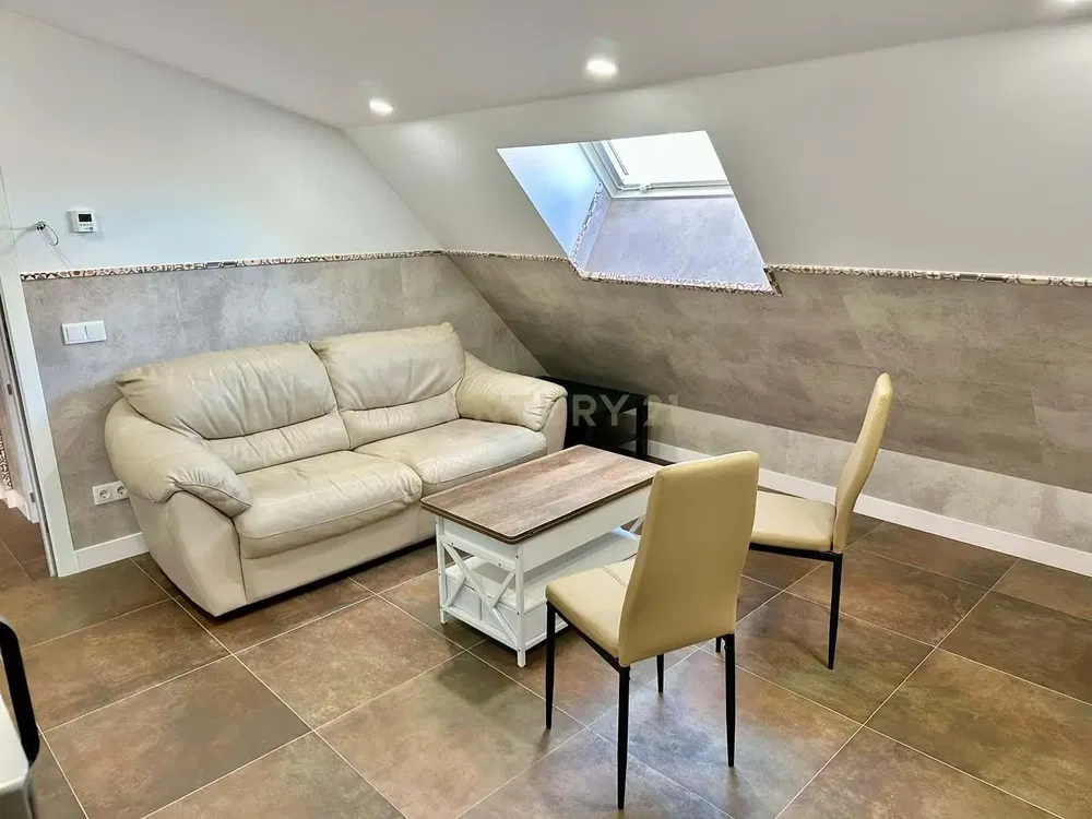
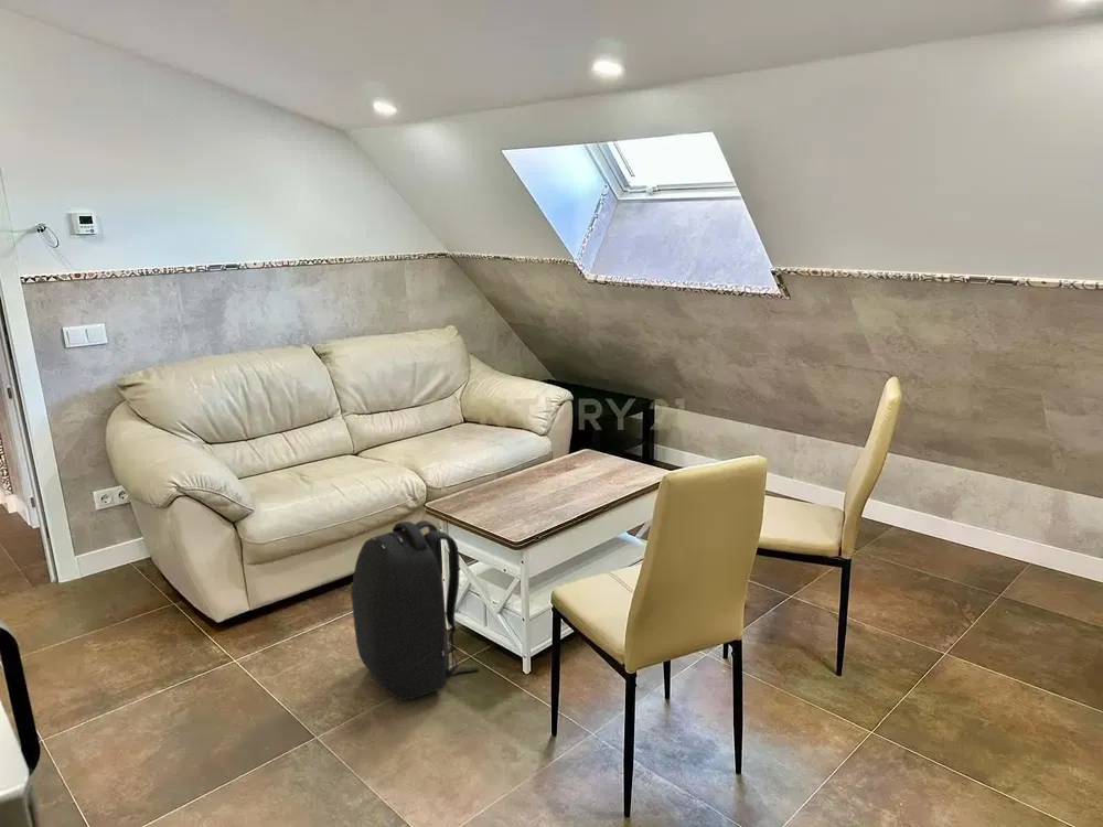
+ backpack [350,519,480,701]
